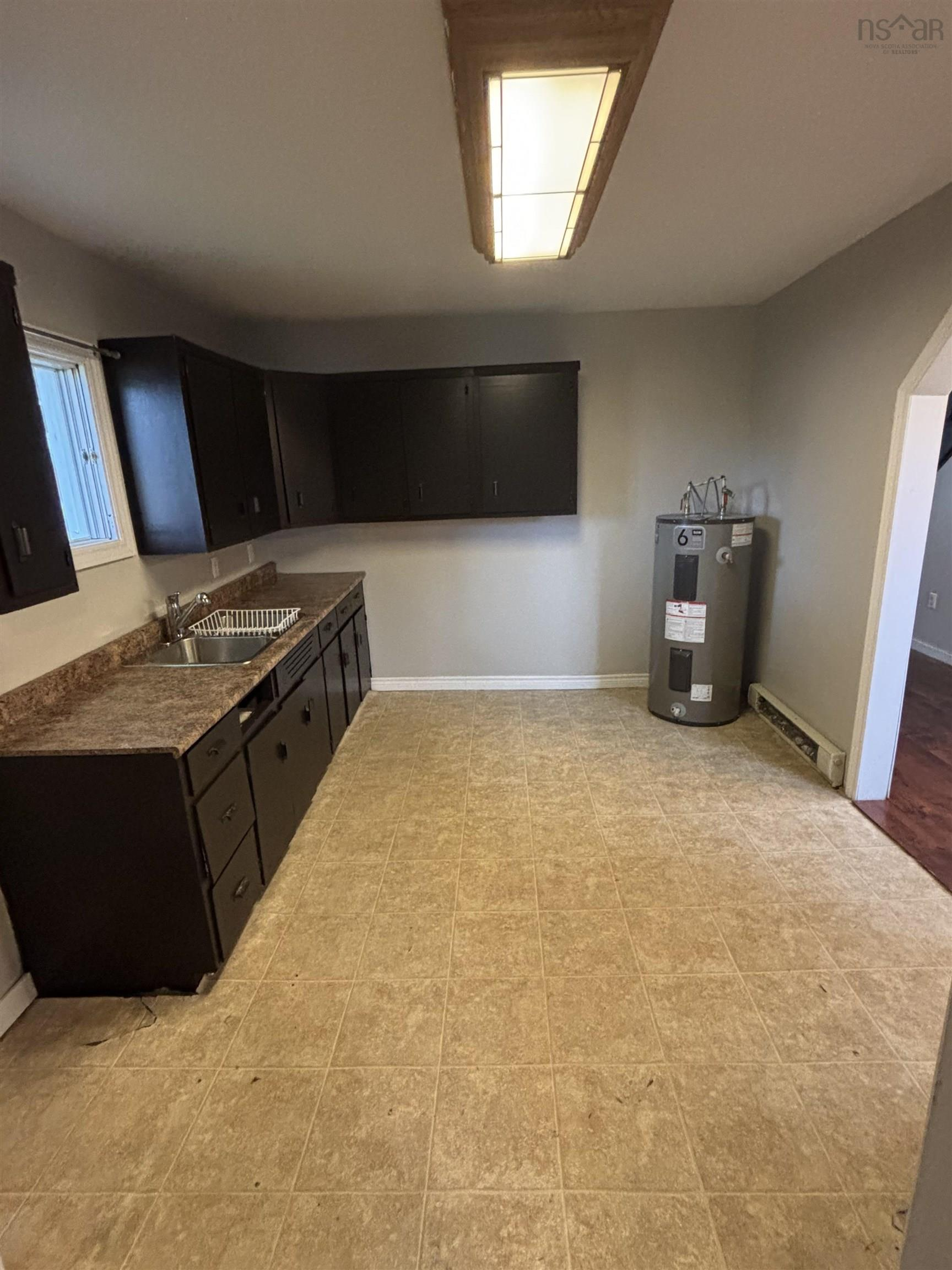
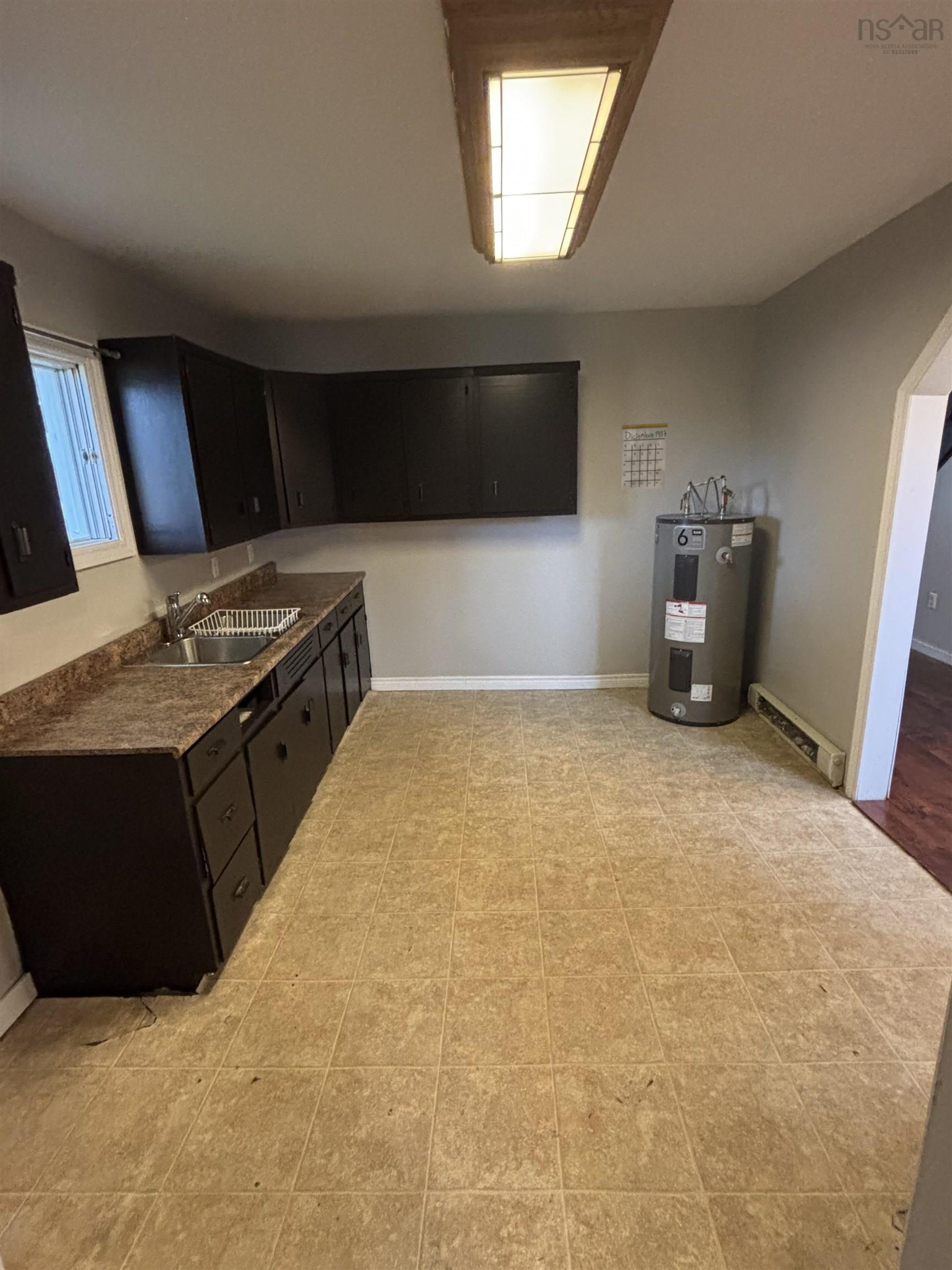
+ calendar [620,408,668,491]
